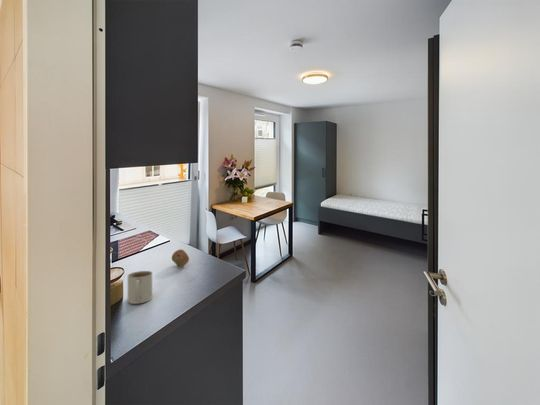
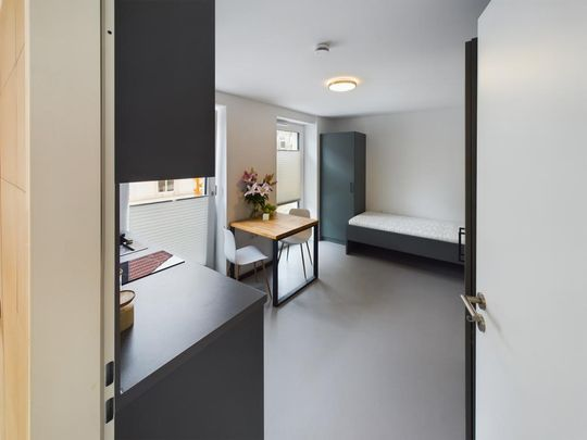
- fruit [171,248,190,268]
- mug [127,270,153,305]
